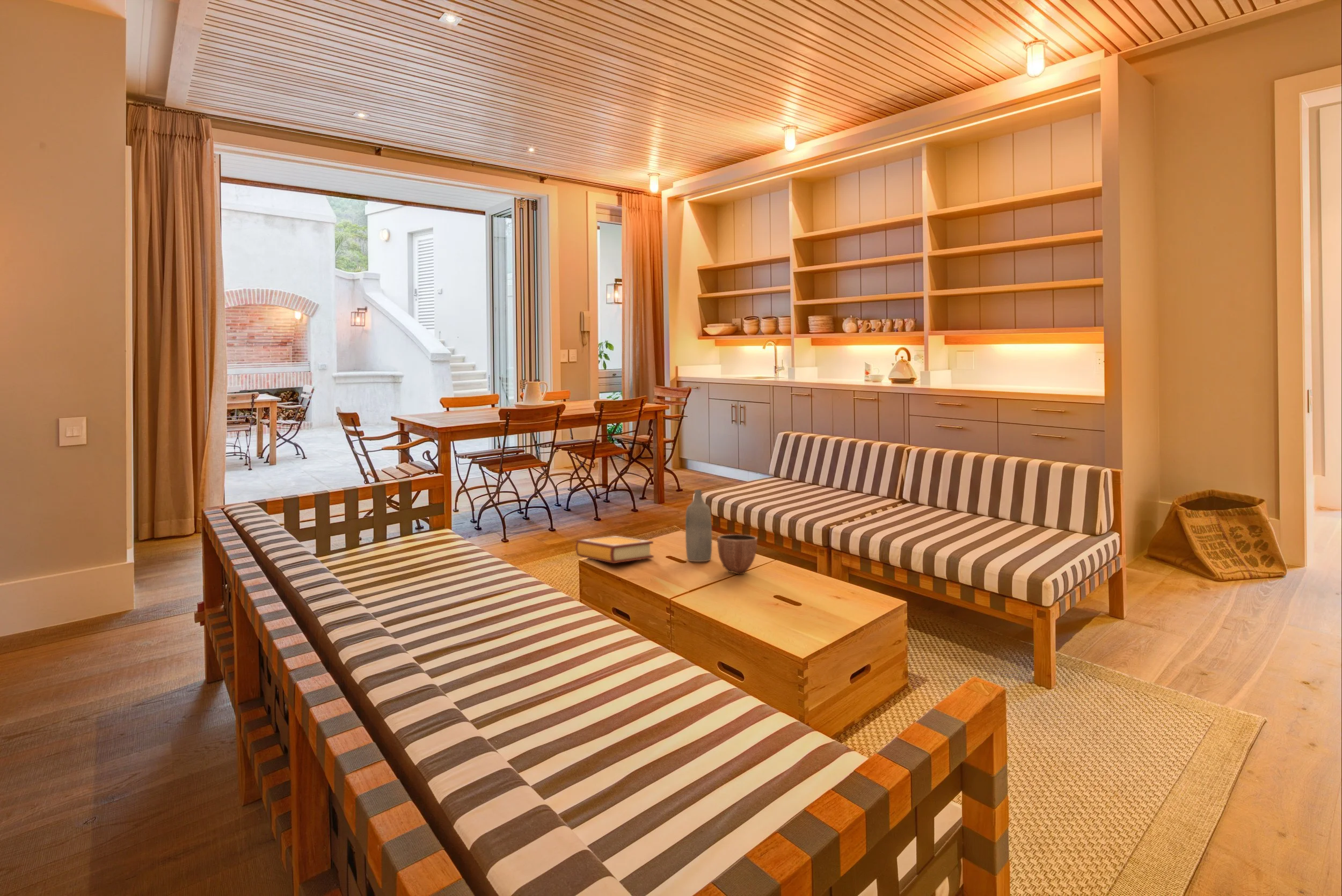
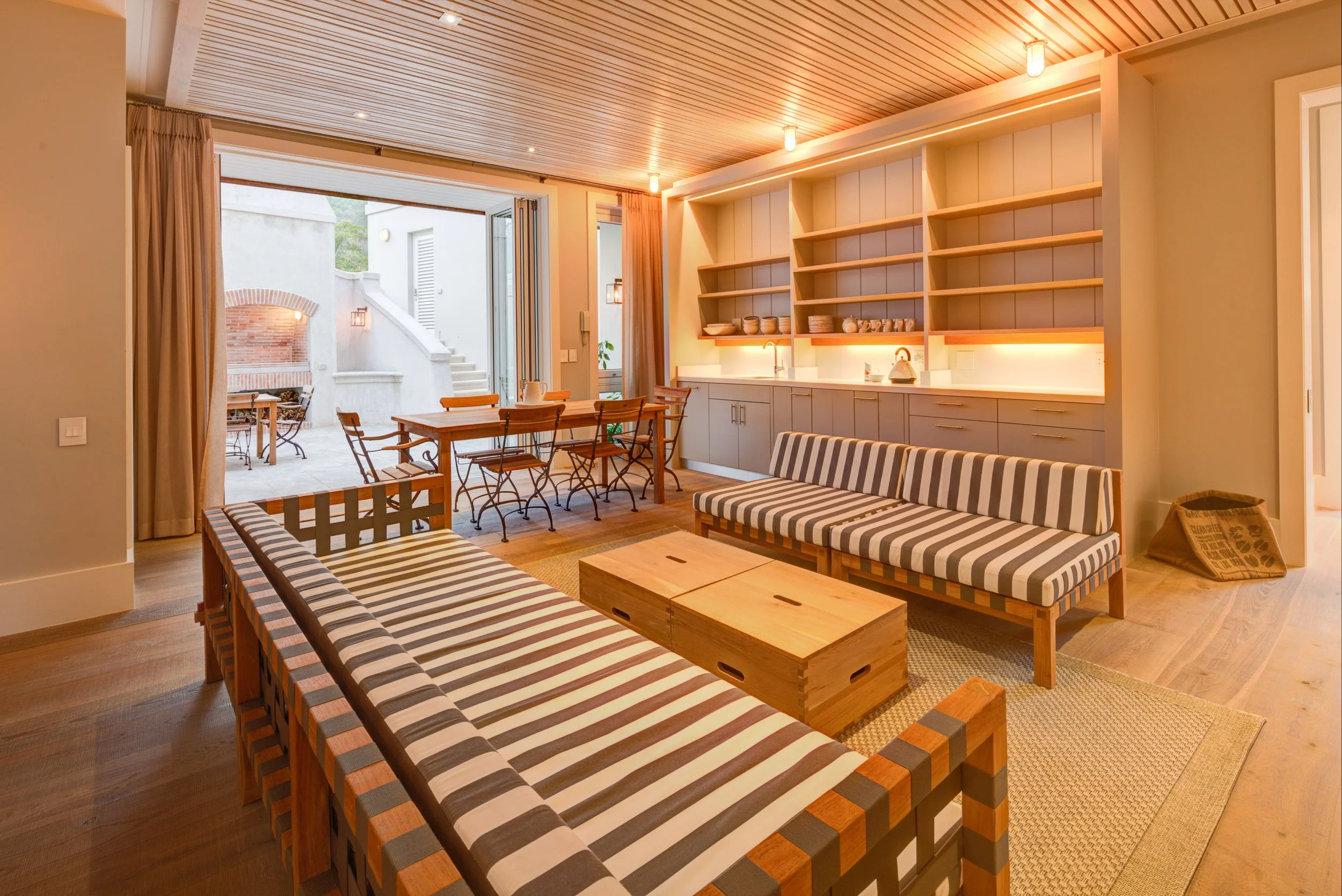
- bottle [685,489,712,562]
- book [575,535,654,564]
- decorative bowl [717,534,758,575]
